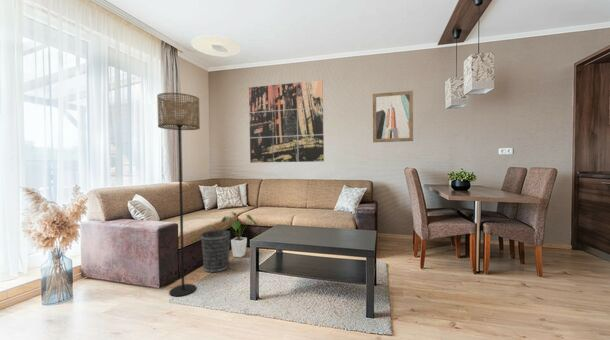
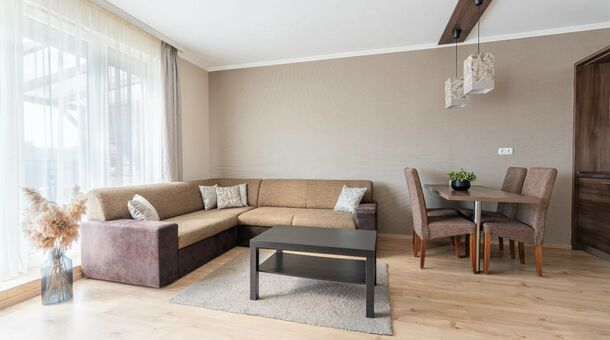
- floor lamp [156,92,201,297]
- ceiling light [190,34,242,57]
- wall art [248,79,325,164]
- wastebasket [200,229,231,273]
- house plant [220,210,258,258]
- wall art [372,90,414,143]
